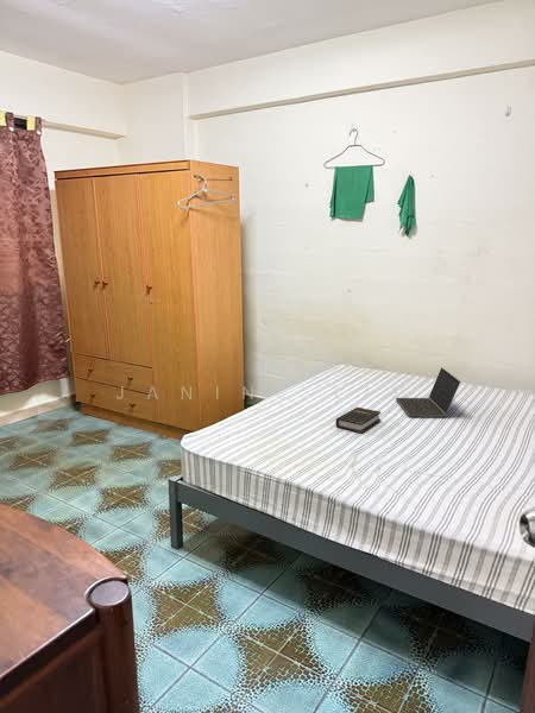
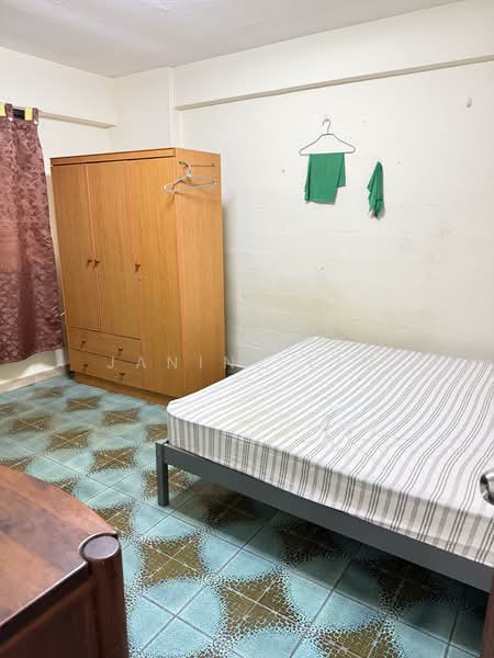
- hardback book [334,406,382,435]
- laptop computer [395,366,461,418]
